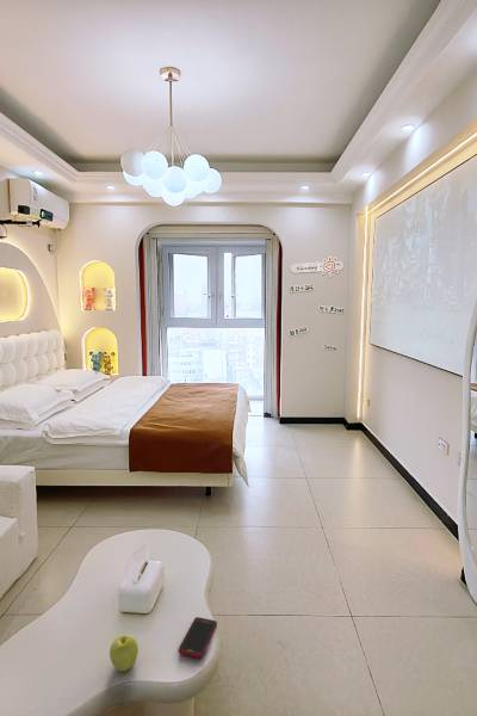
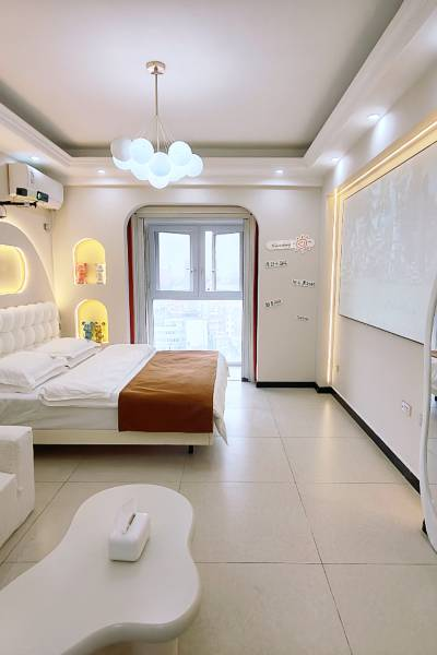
- cell phone [178,616,218,659]
- apple [109,634,140,673]
